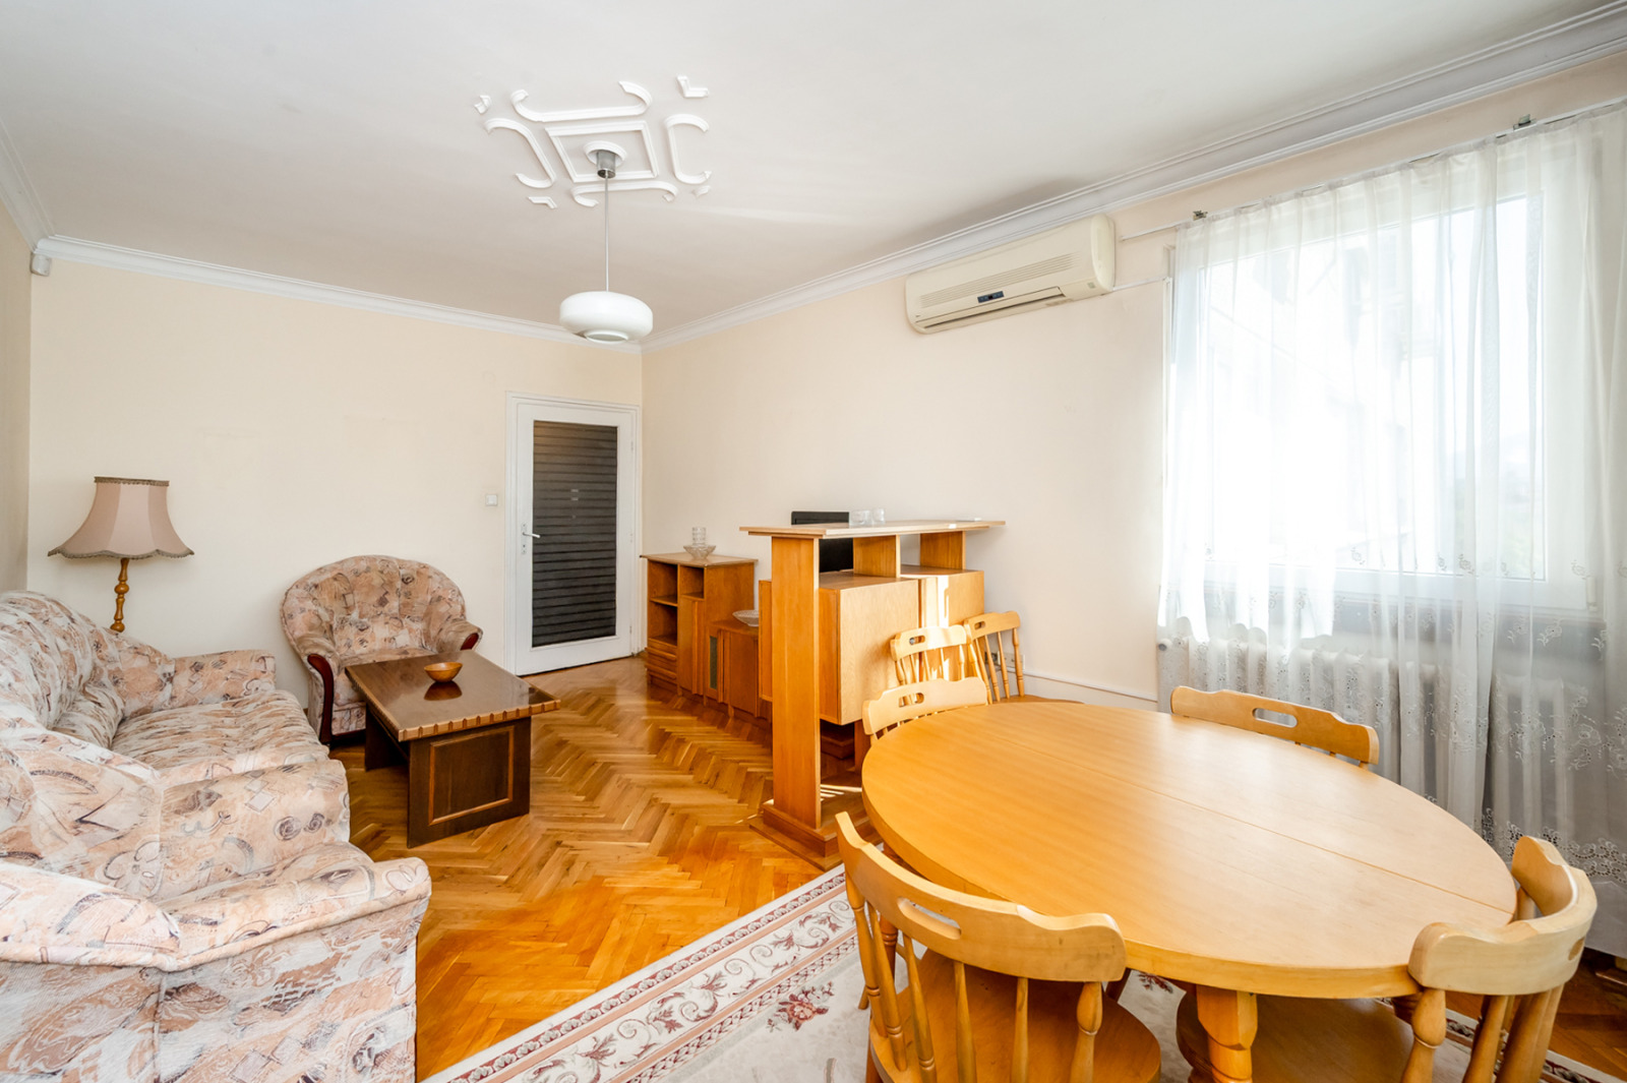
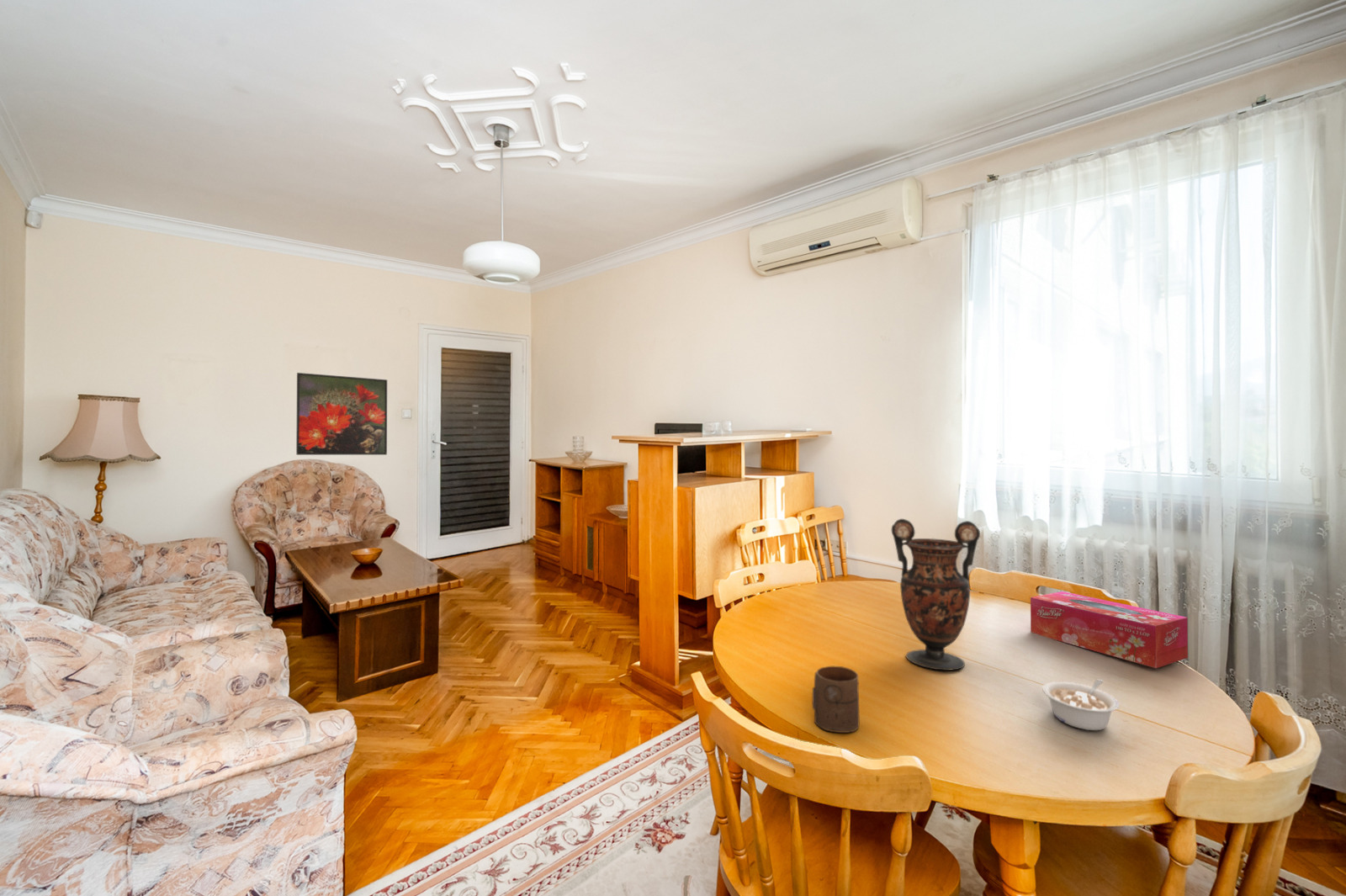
+ vase [891,518,981,671]
+ legume [1041,679,1120,731]
+ tissue box [1030,591,1189,669]
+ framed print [295,372,388,456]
+ cup [812,665,861,734]
